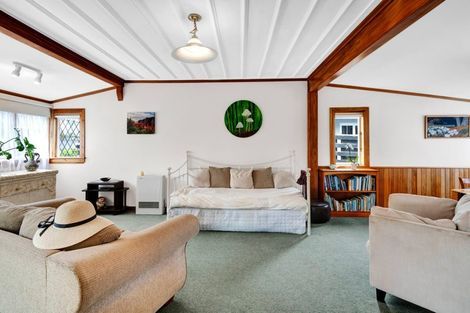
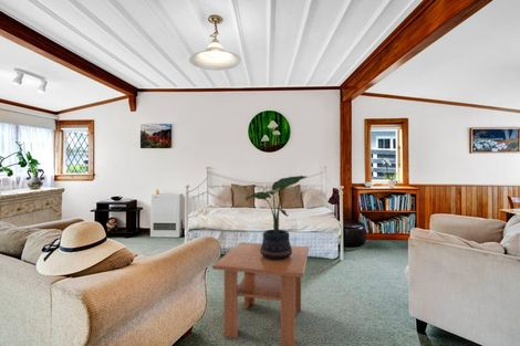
+ coffee table [211,241,310,346]
+ potted plant [245,175,308,260]
